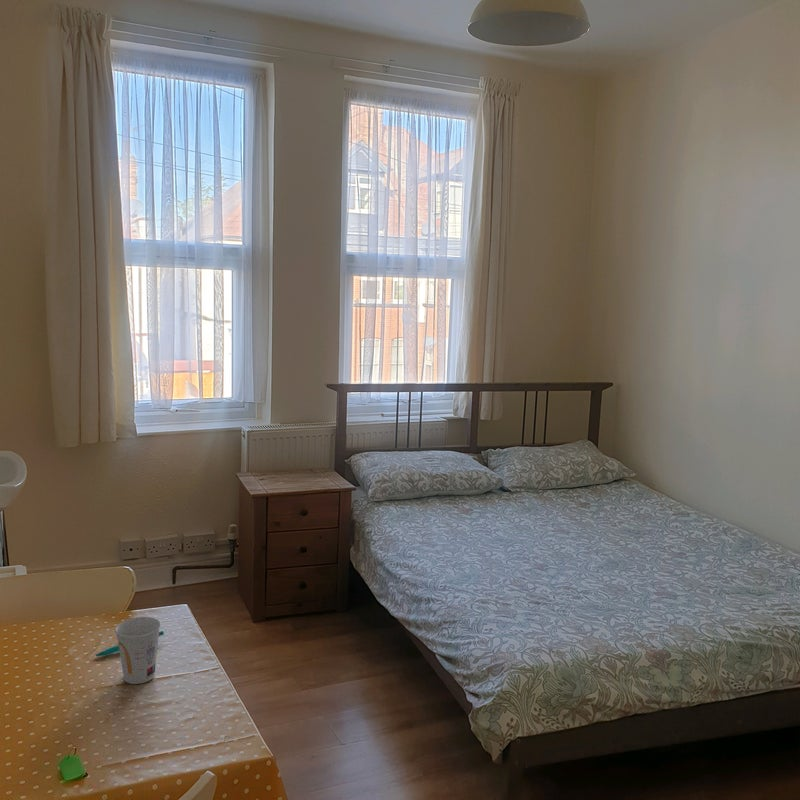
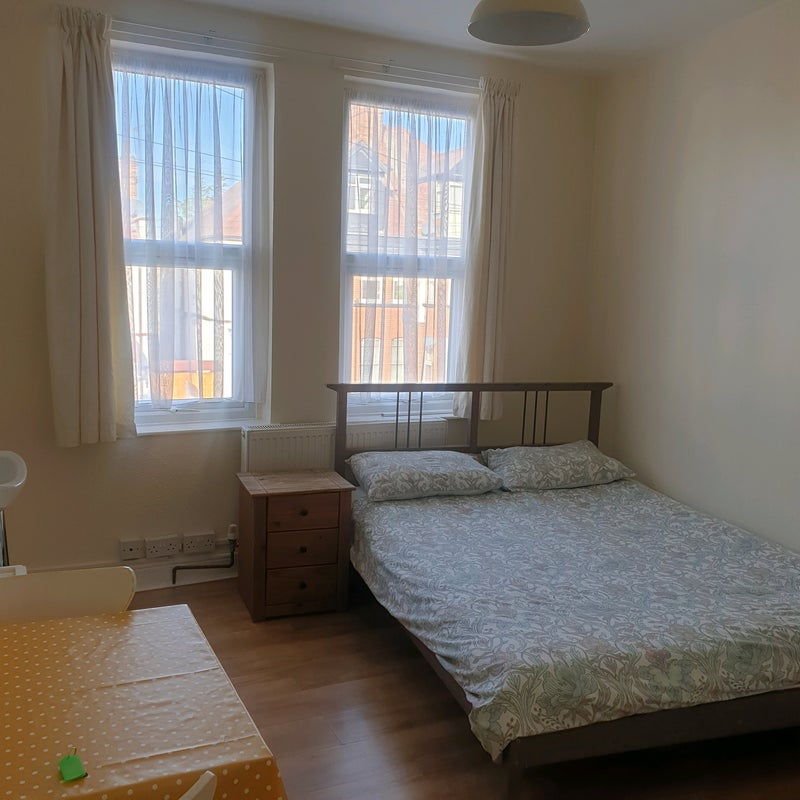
- cup [114,616,162,685]
- pen [94,630,165,658]
